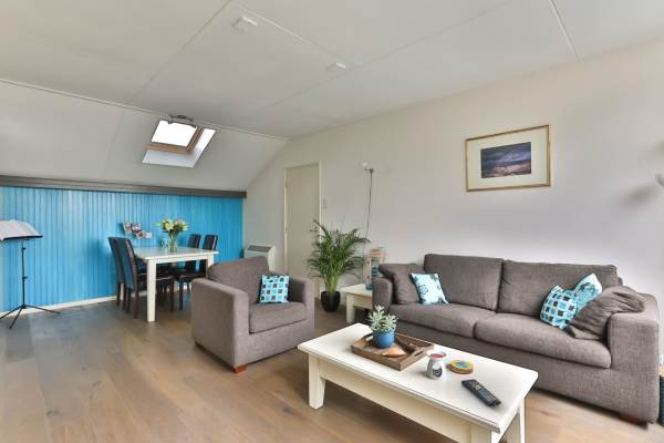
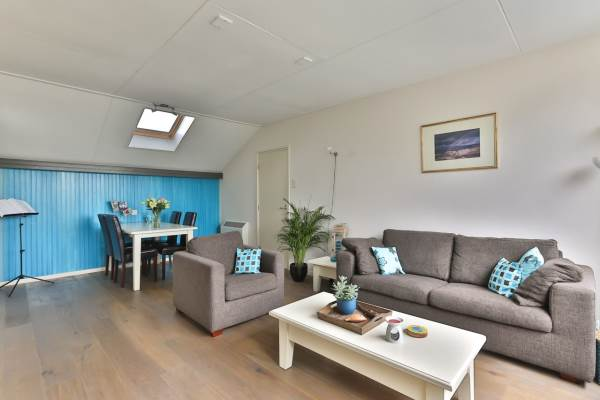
- remote control [460,378,502,408]
